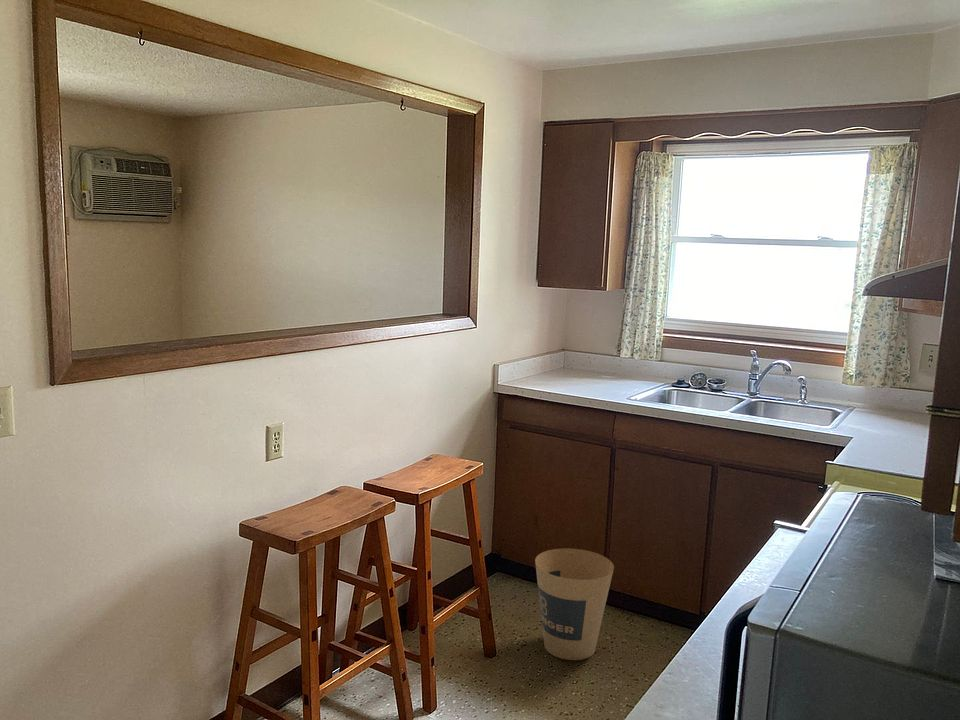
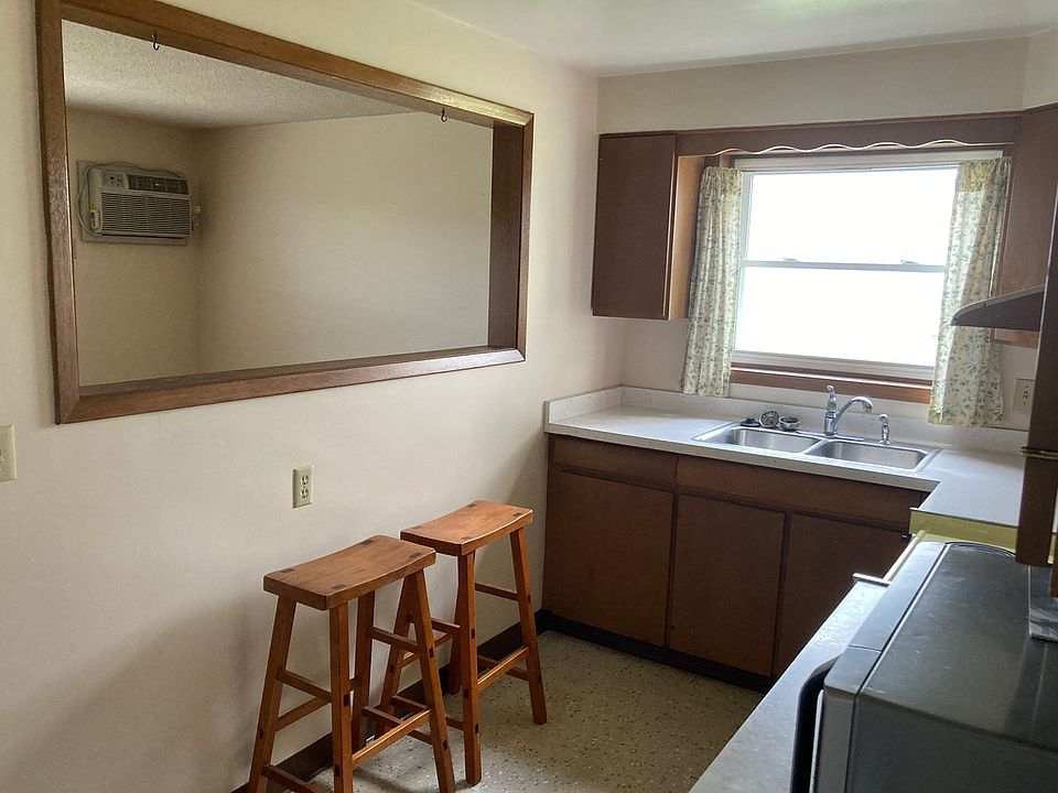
- trash can [534,547,615,661]
